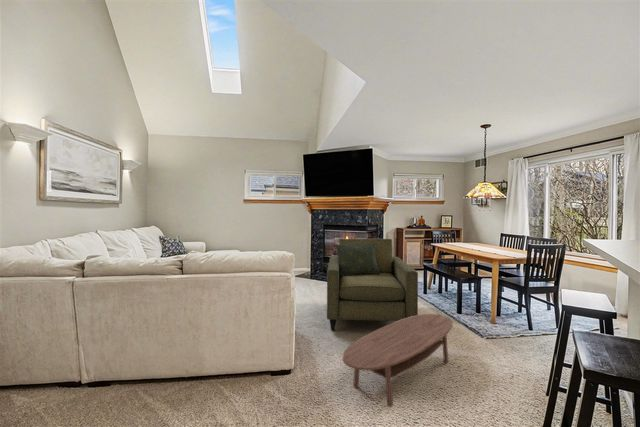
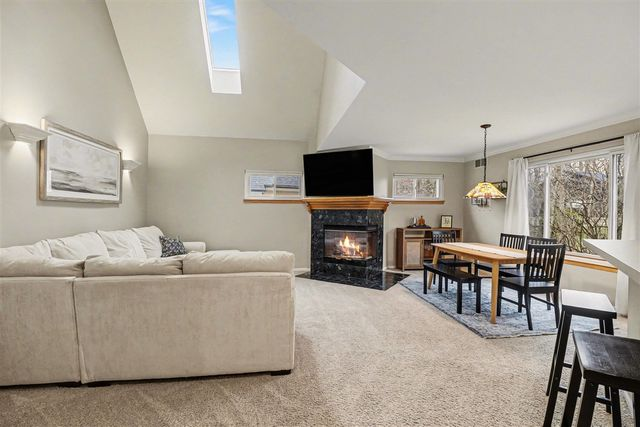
- coffee table [342,313,453,408]
- armchair [326,237,419,331]
